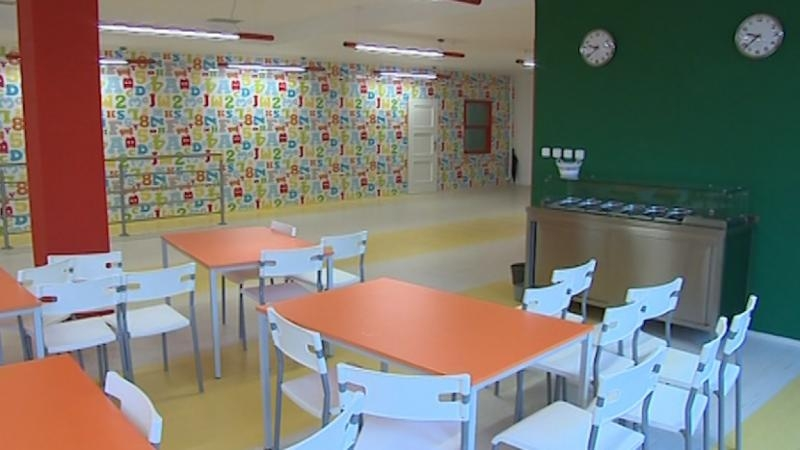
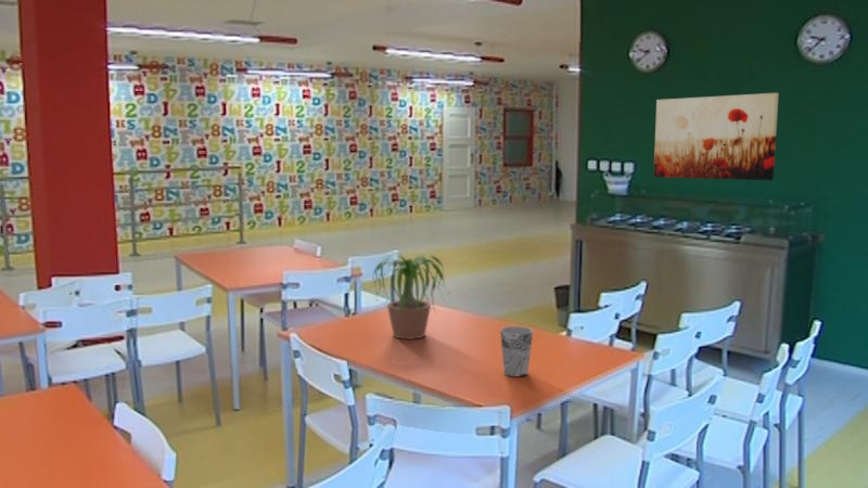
+ cup [499,325,534,377]
+ wall art [653,92,780,181]
+ potted plant [361,253,449,341]
